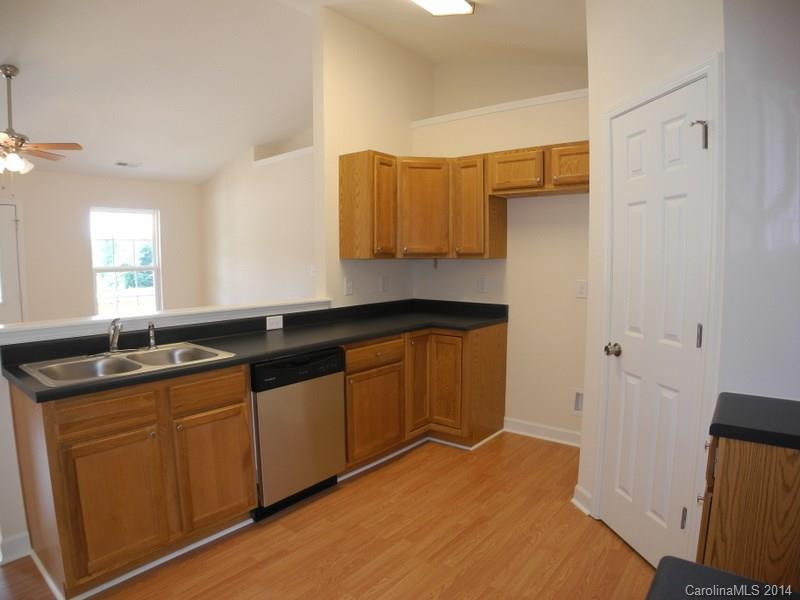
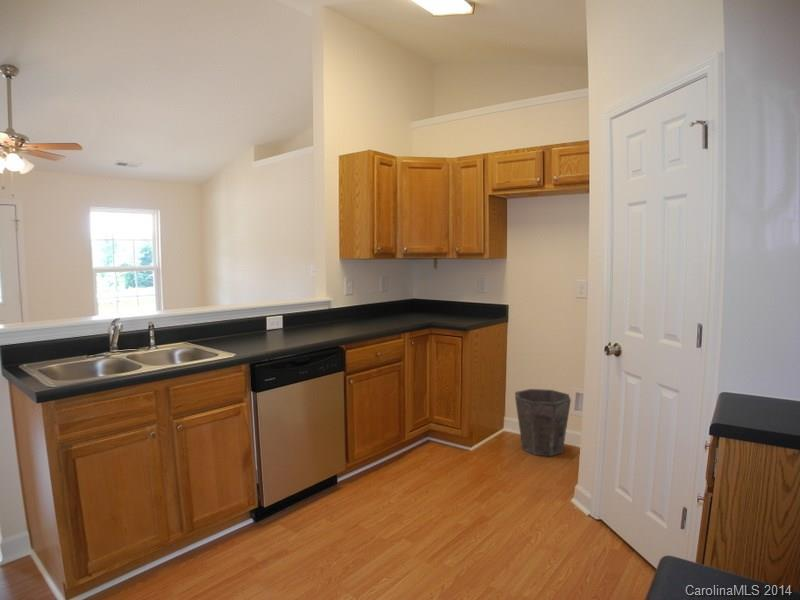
+ waste bin [514,388,572,457]
